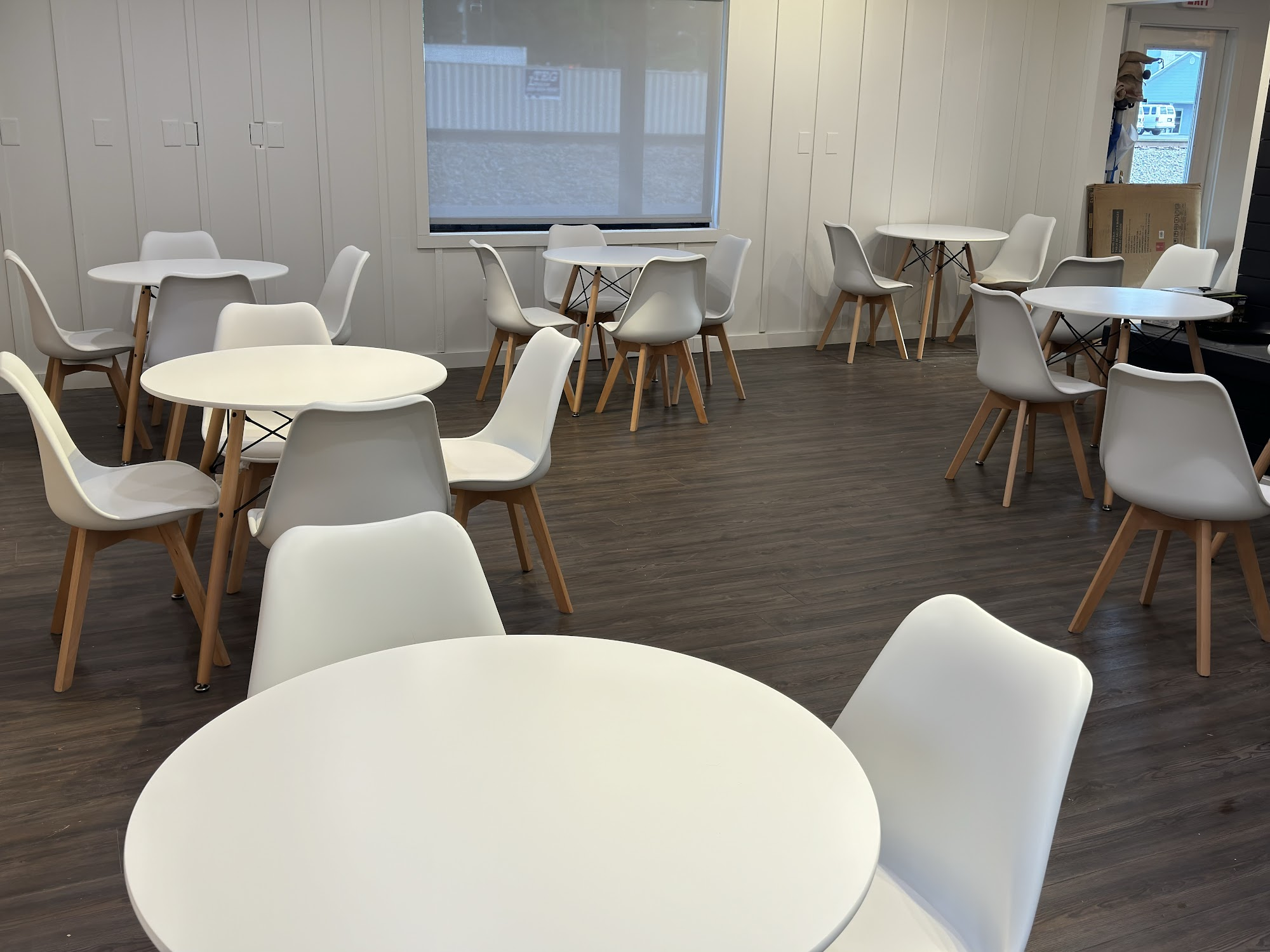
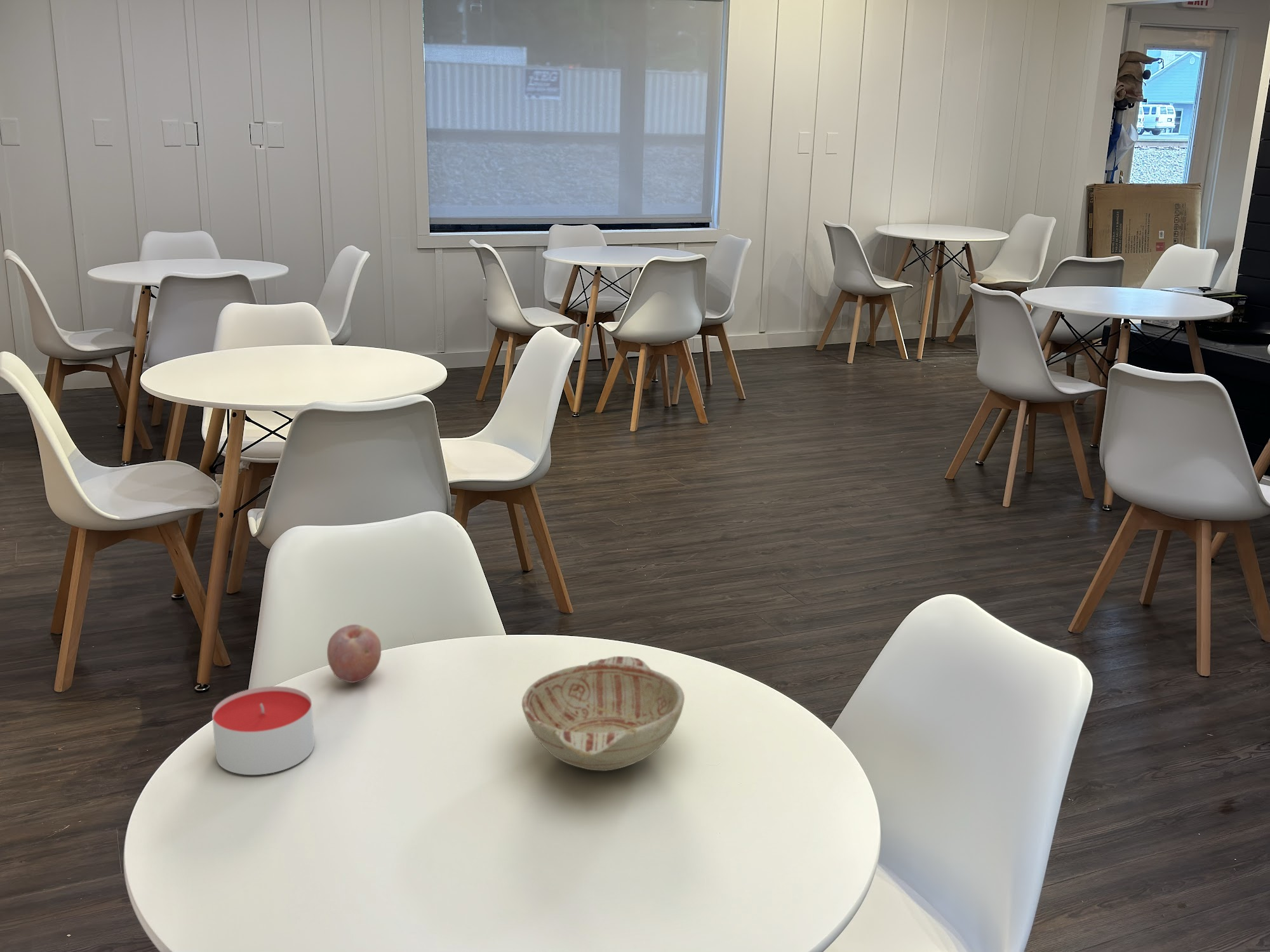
+ decorative bowl [521,656,685,772]
+ fruit [326,624,382,684]
+ candle [211,685,315,776]
